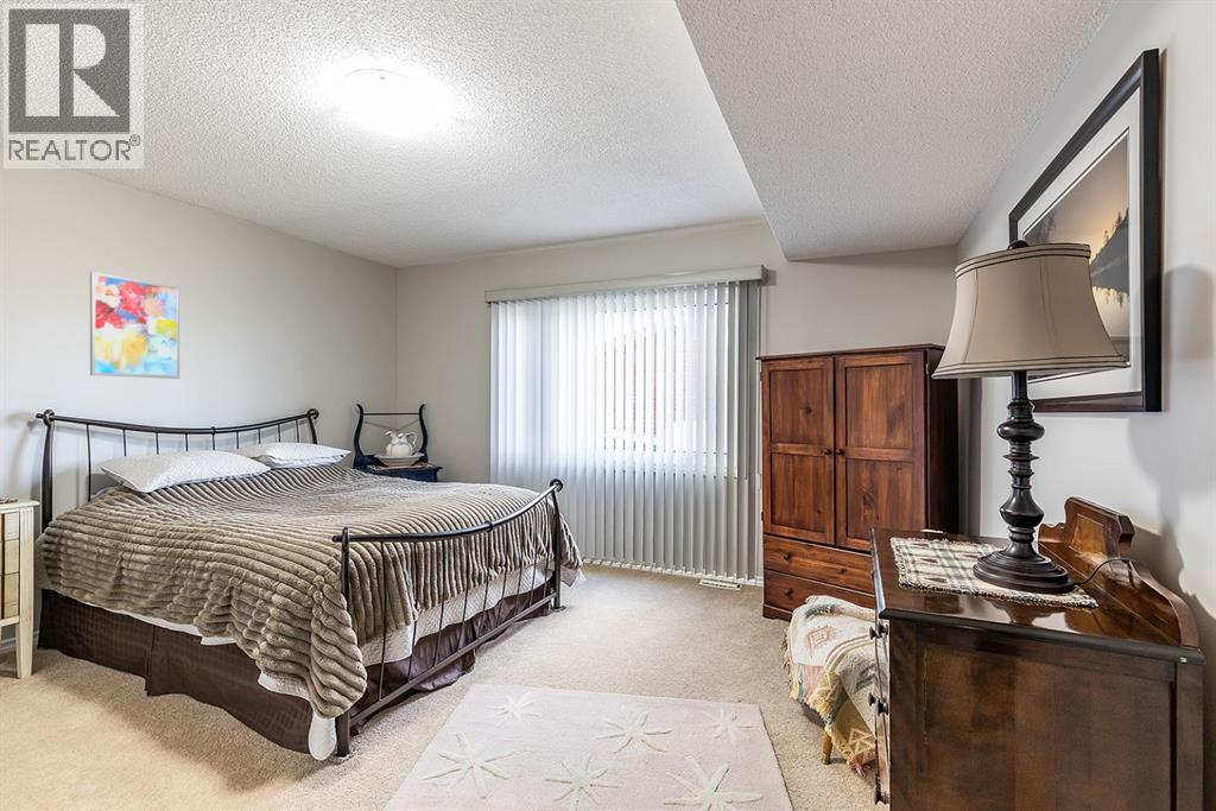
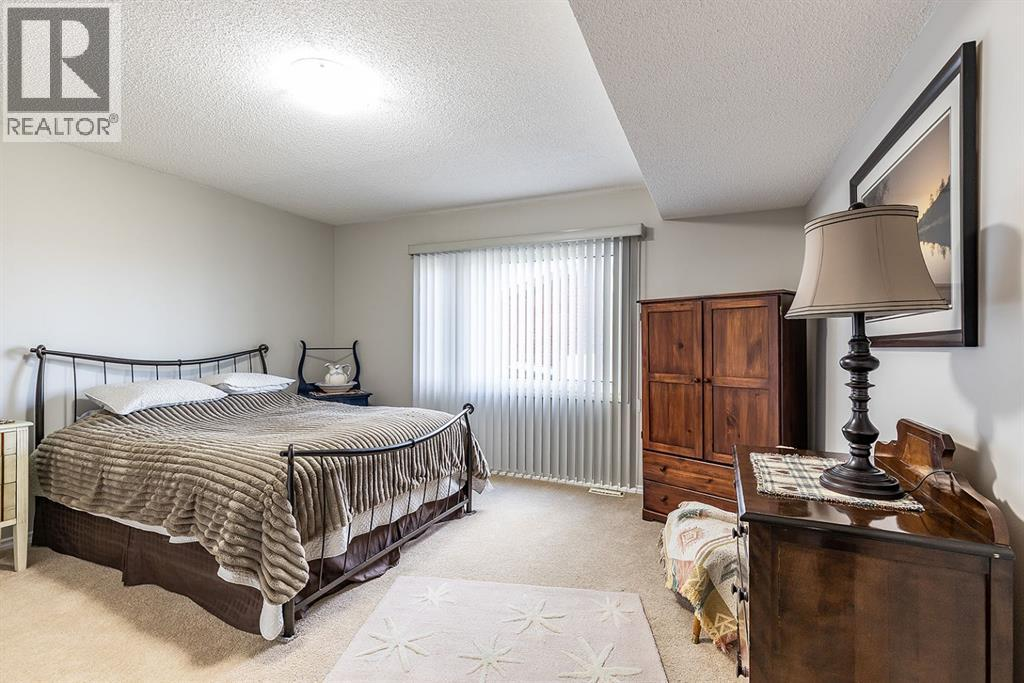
- wall art [89,271,180,380]
